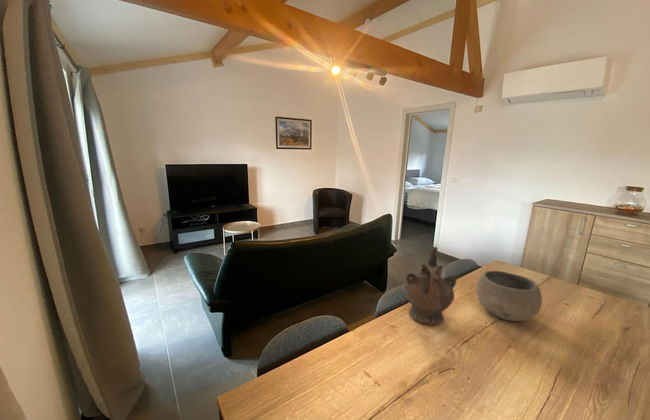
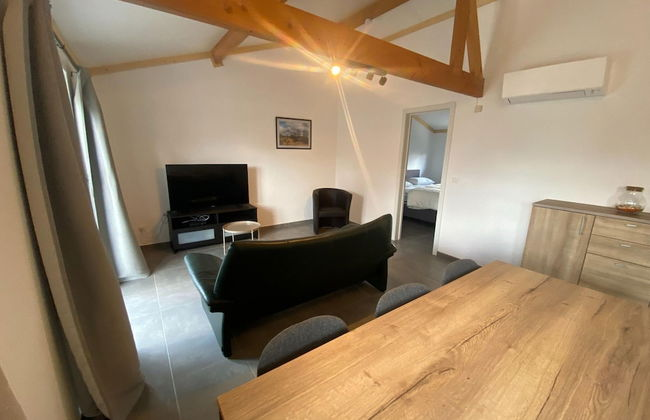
- ceremonial vessel [404,246,458,326]
- bowl [475,270,543,322]
